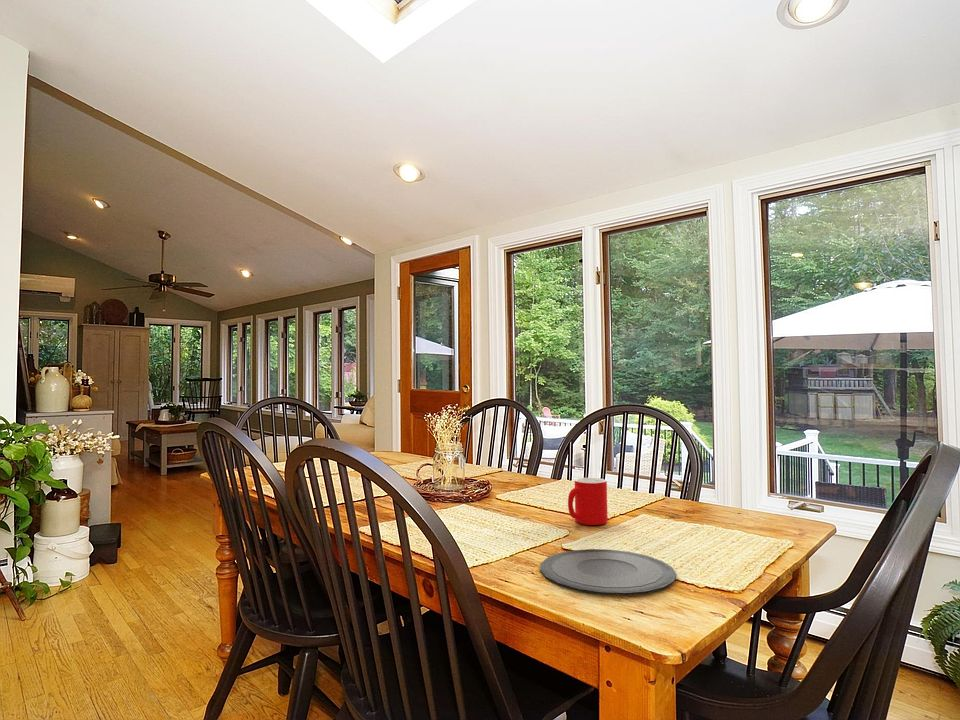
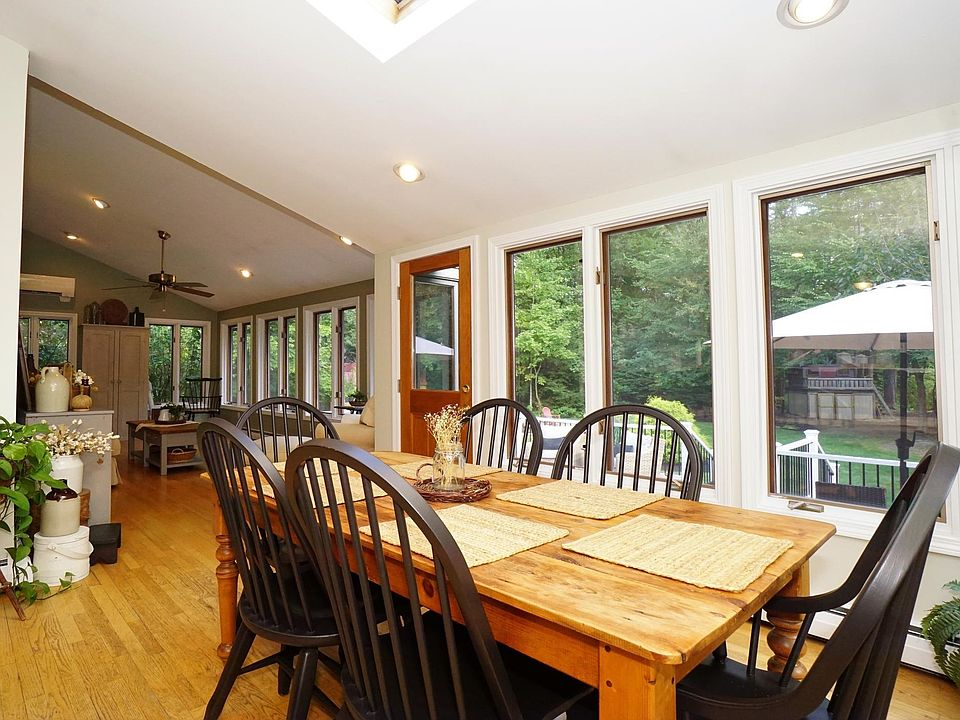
- plate [539,548,678,596]
- cup [567,477,609,526]
